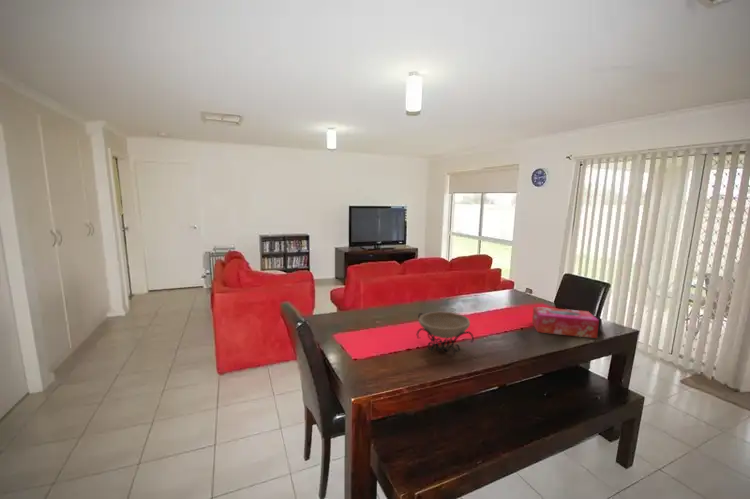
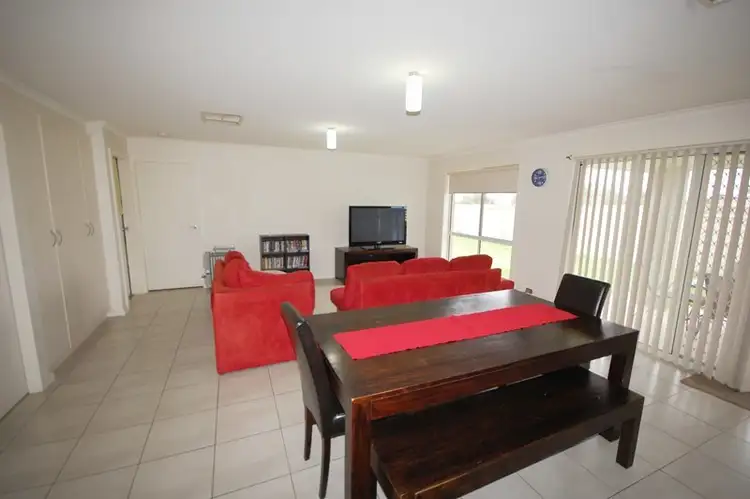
- tissue box [531,306,600,339]
- decorative bowl [416,311,475,356]
